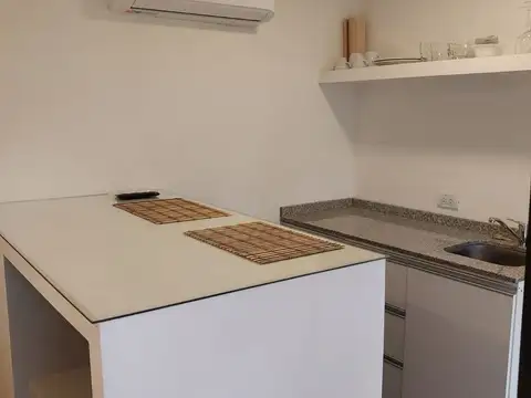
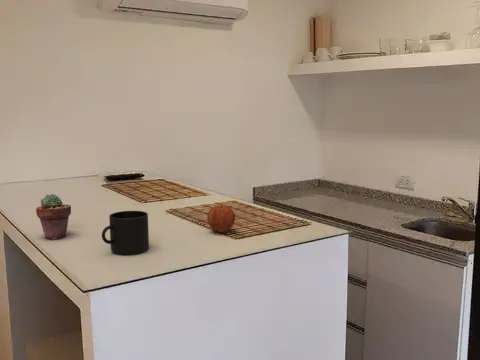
+ apple [207,203,236,234]
+ mug [101,210,150,255]
+ potted succulent [35,193,72,240]
